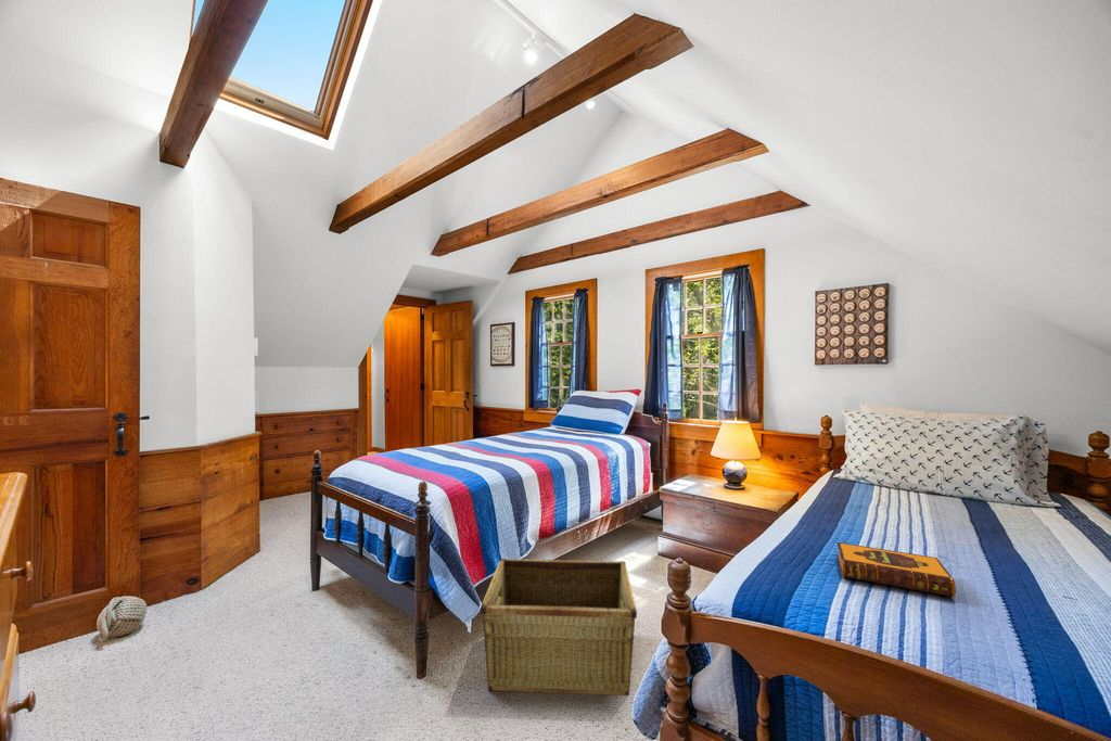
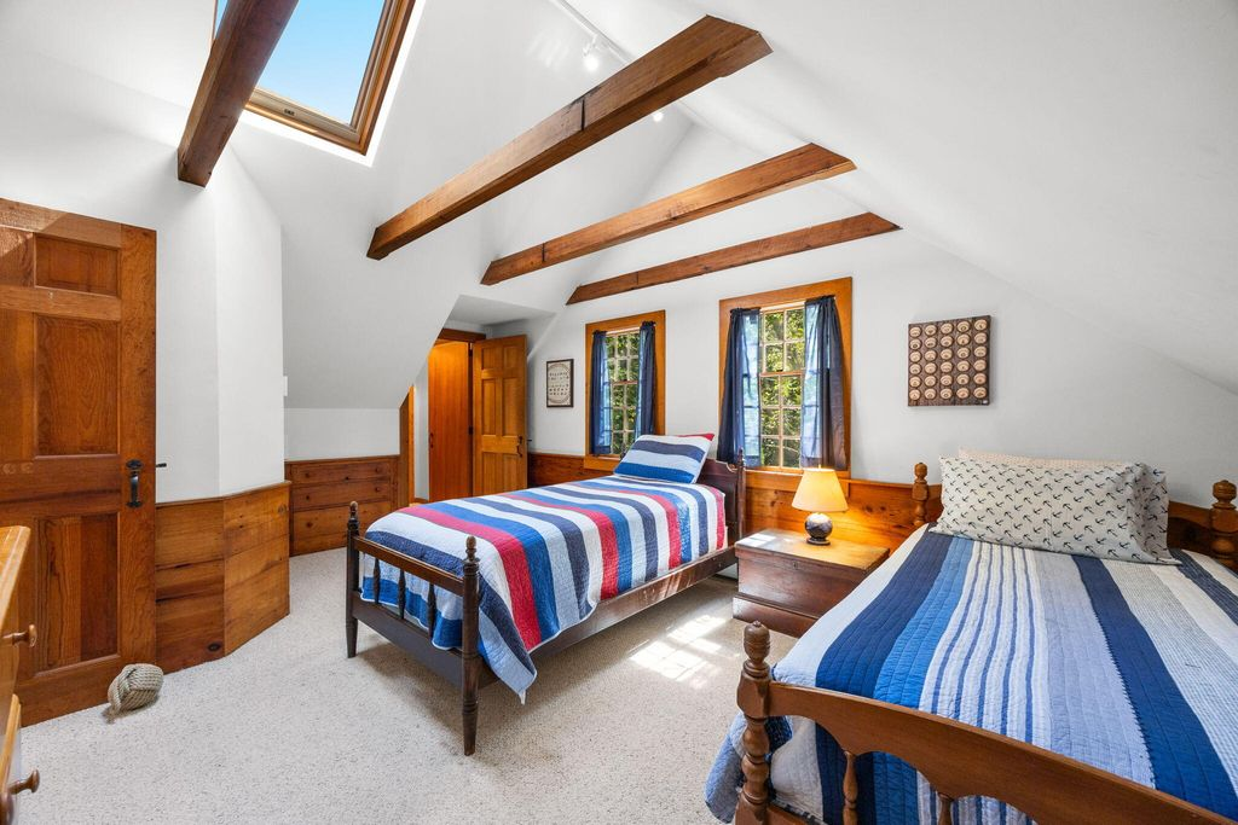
- hardback book [835,541,957,599]
- hamper [480,558,638,697]
